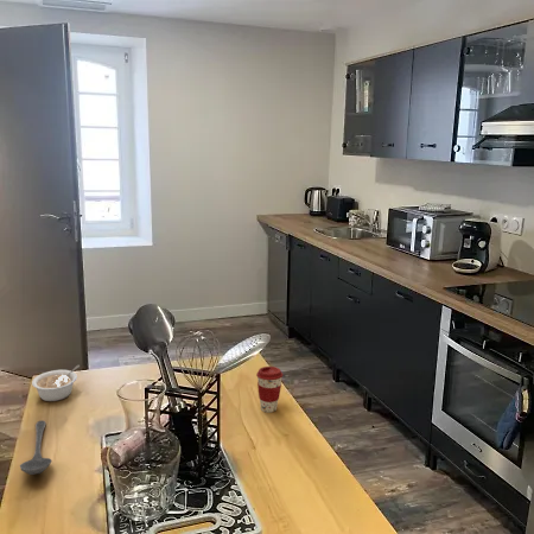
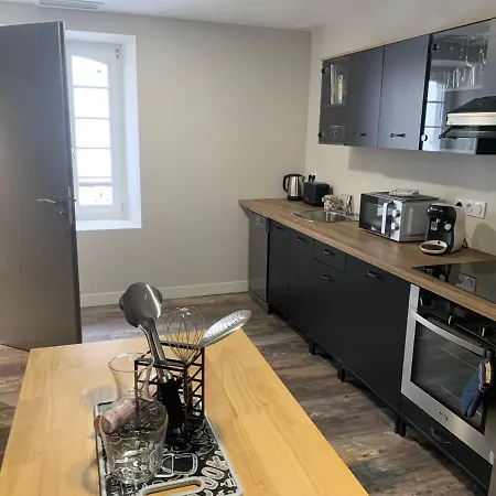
- legume [31,364,81,402]
- coffee cup [255,365,284,414]
- stirrer [19,419,52,476]
